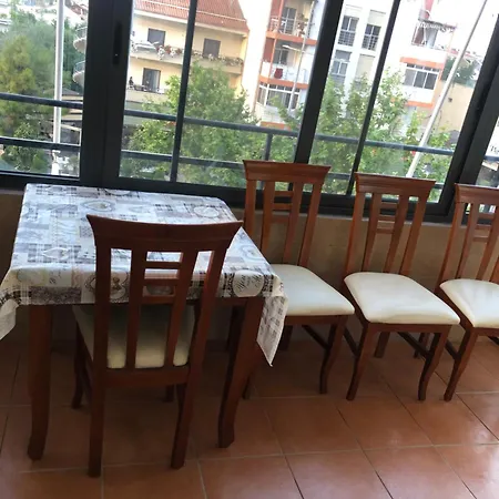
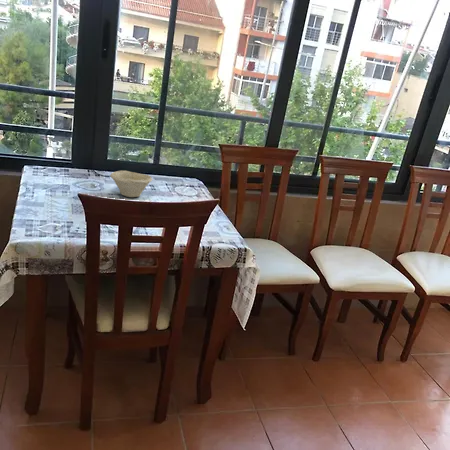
+ bowl [109,170,153,198]
